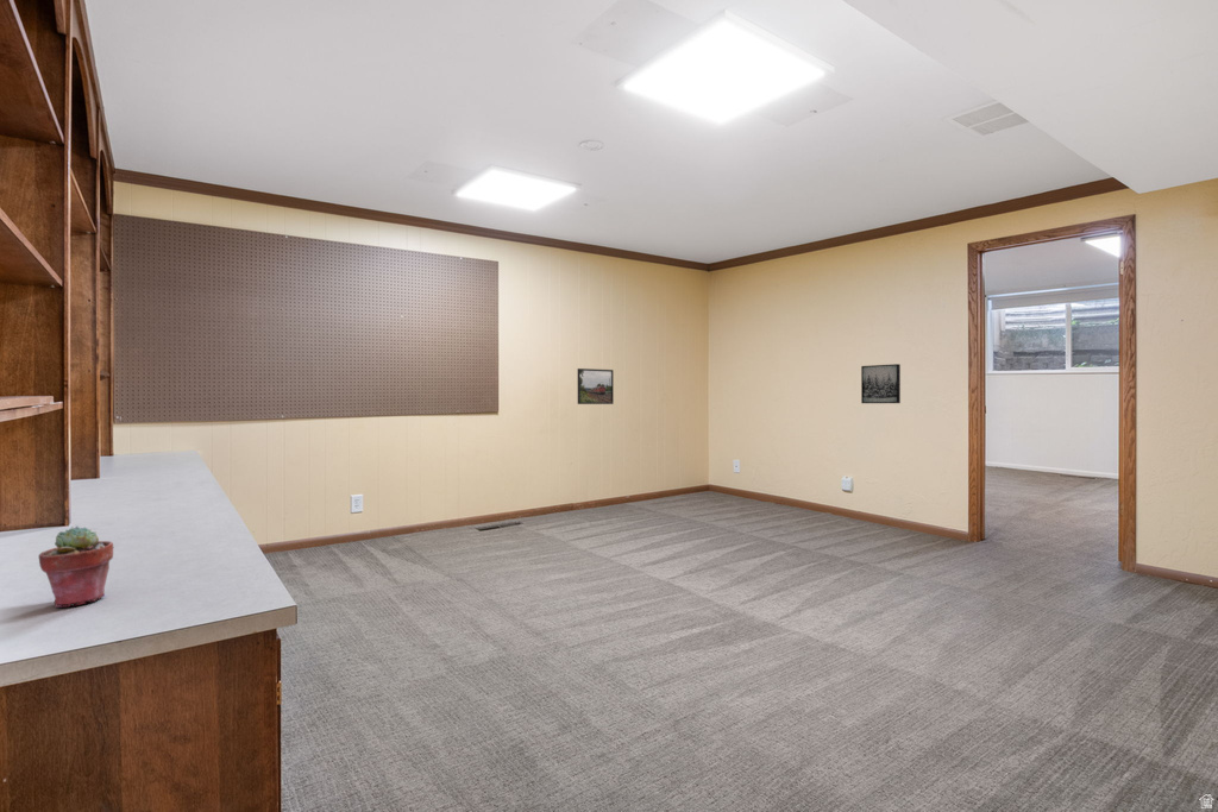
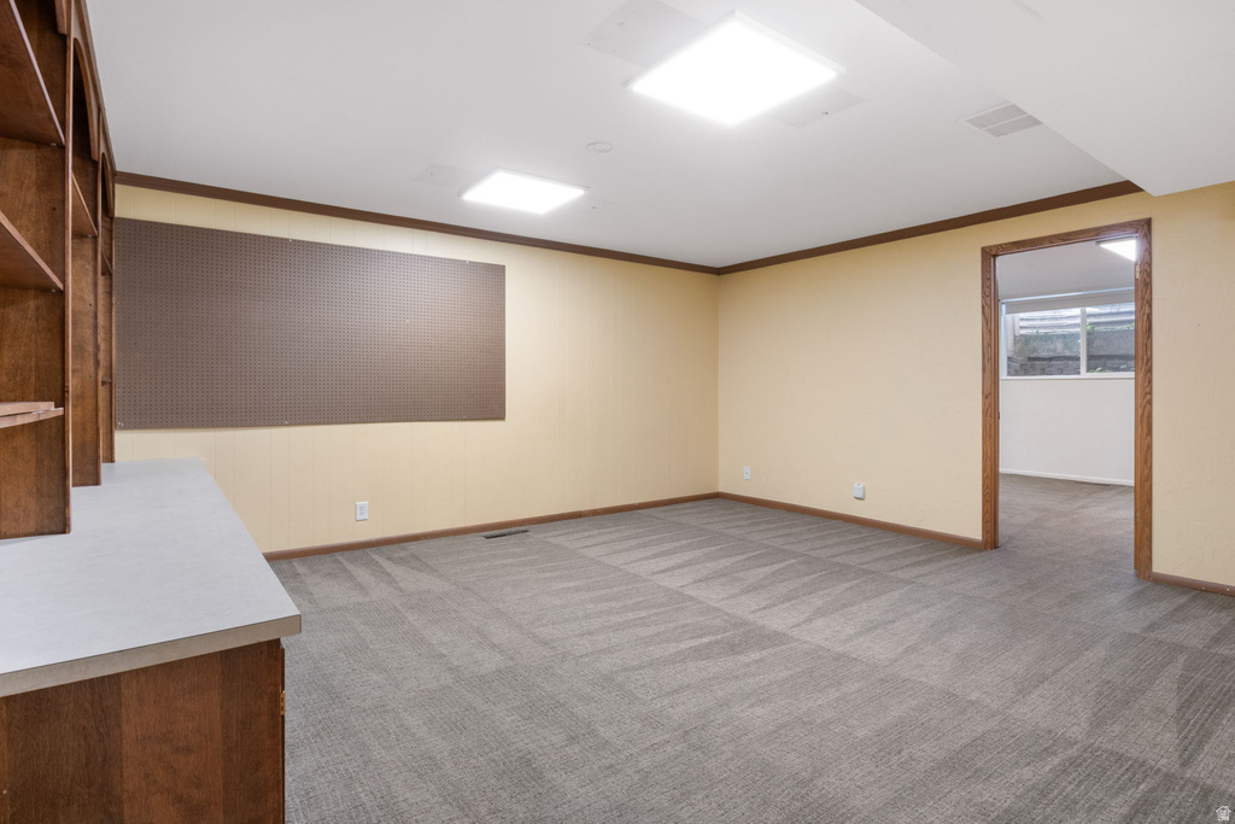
- potted succulent [38,524,114,609]
- wall art [860,363,902,404]
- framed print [577,367,615,405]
